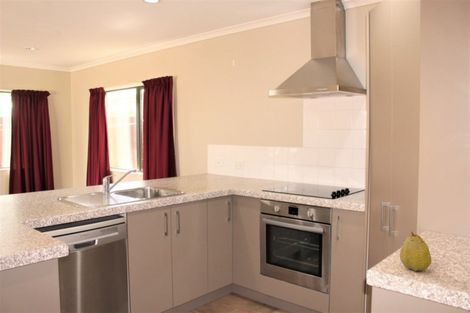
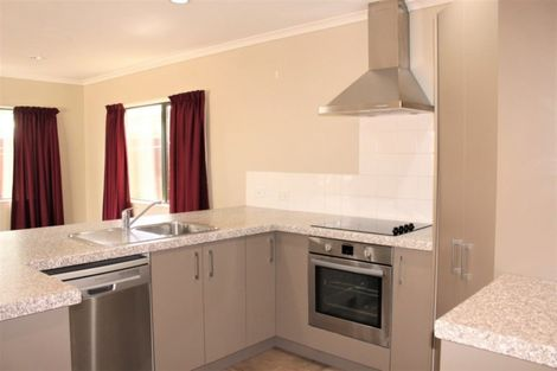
- fruit [399,231,432,272]
